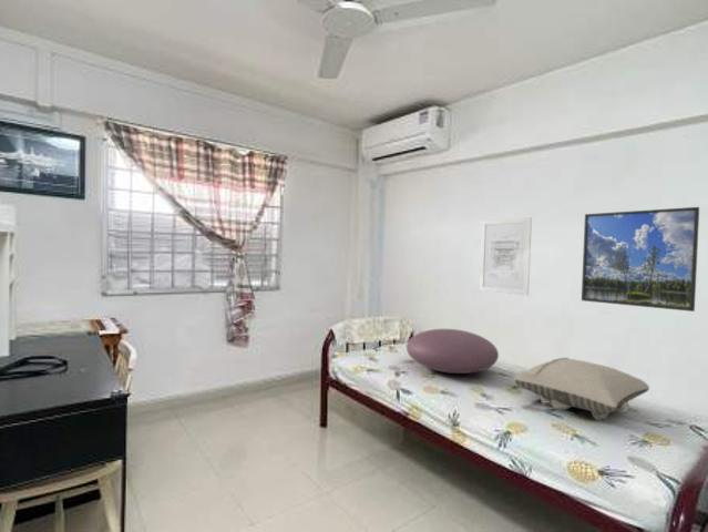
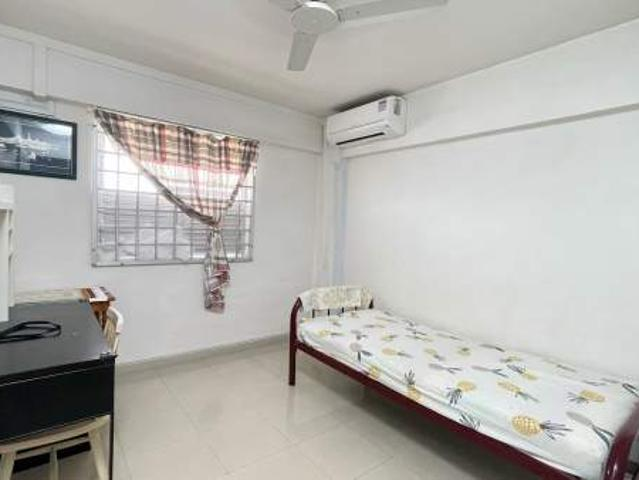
- cushion [406,328,500,375]
- pillow [513,357,650,423]
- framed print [581,206,700,313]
- wall art [479,217,533,296]
